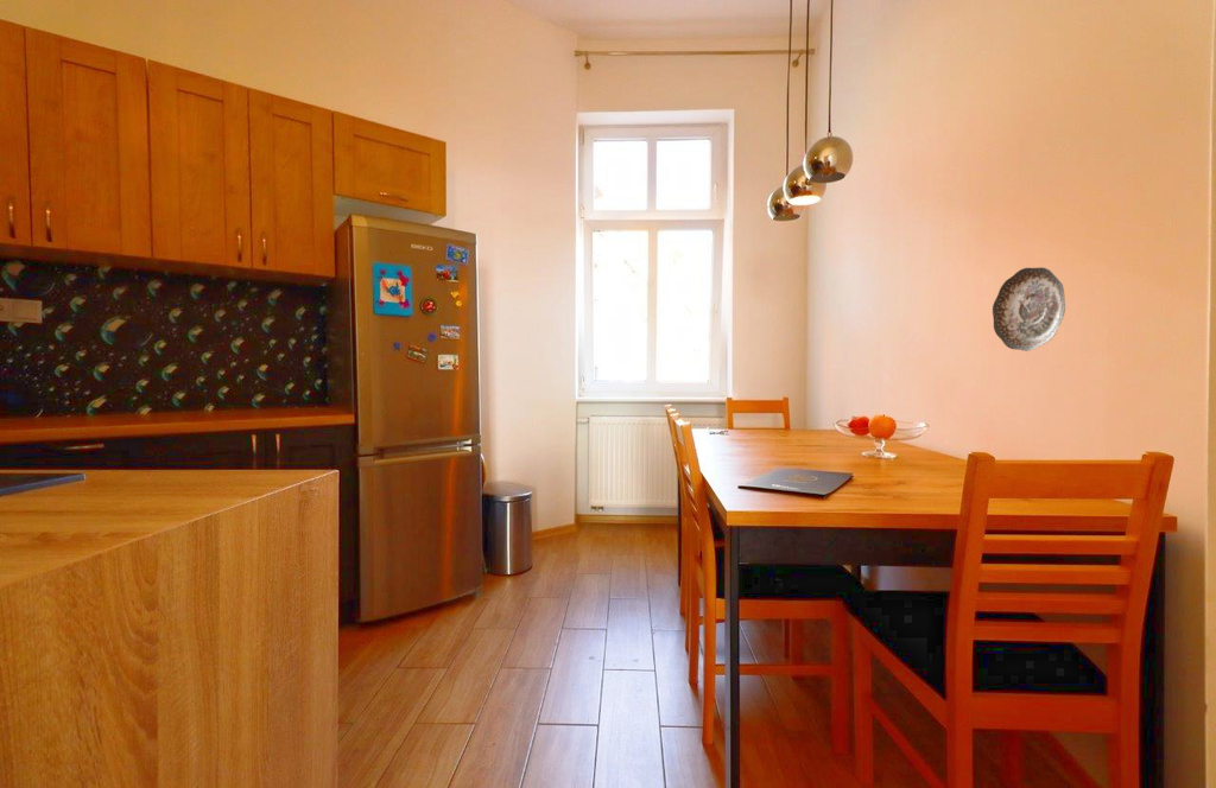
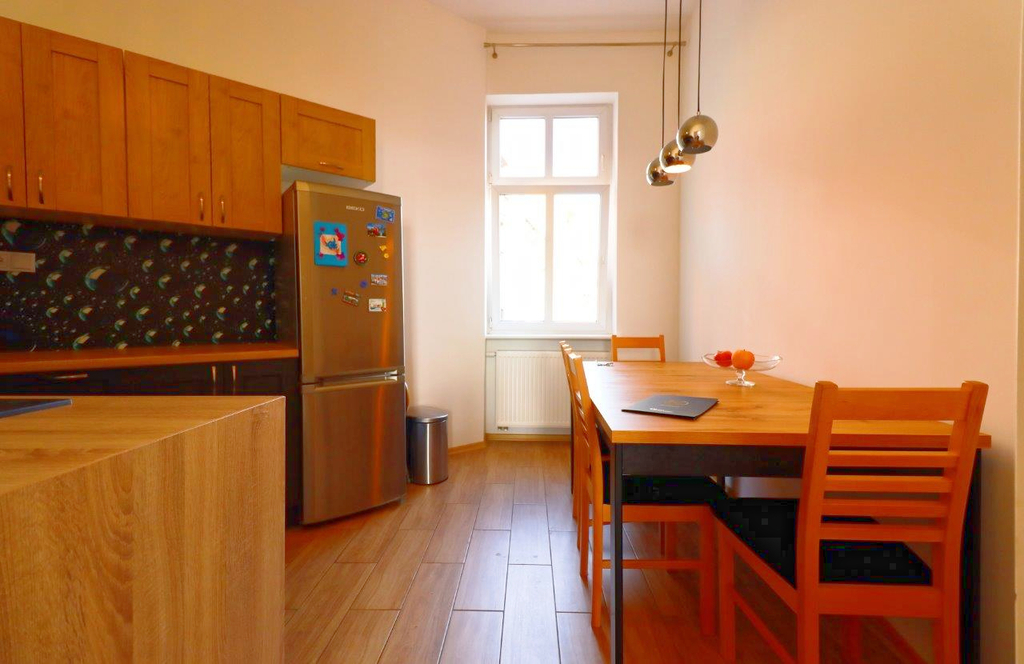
- decorative plate [992,266,1066,352]
